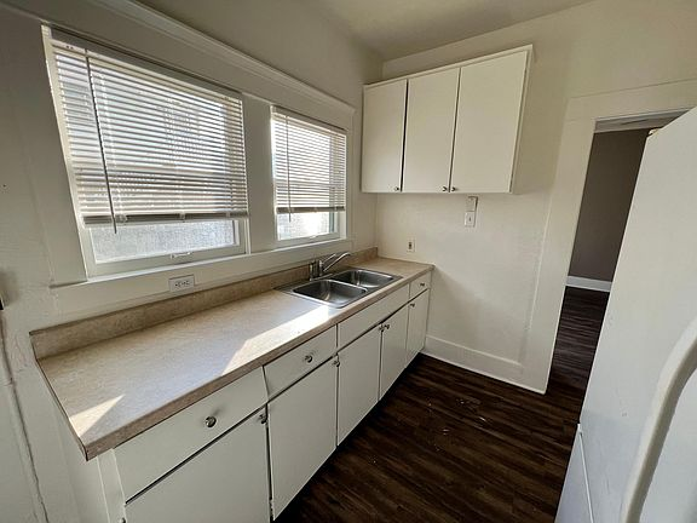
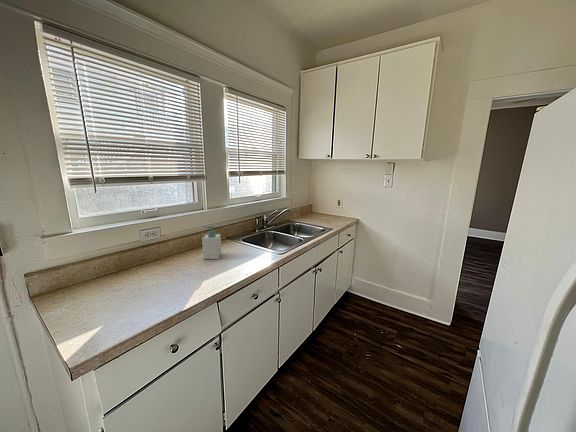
+ soap bottle [201,225,222,260]
